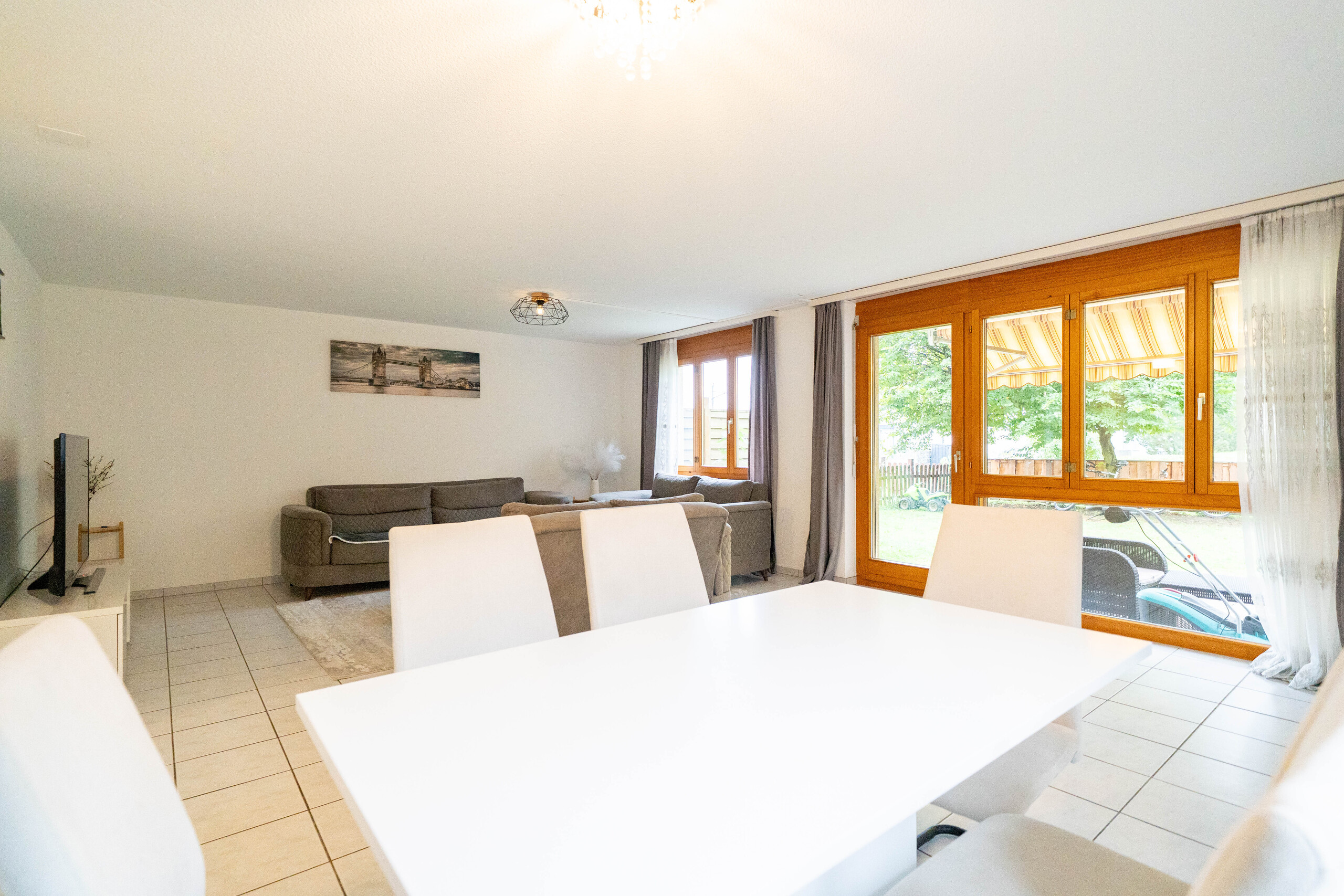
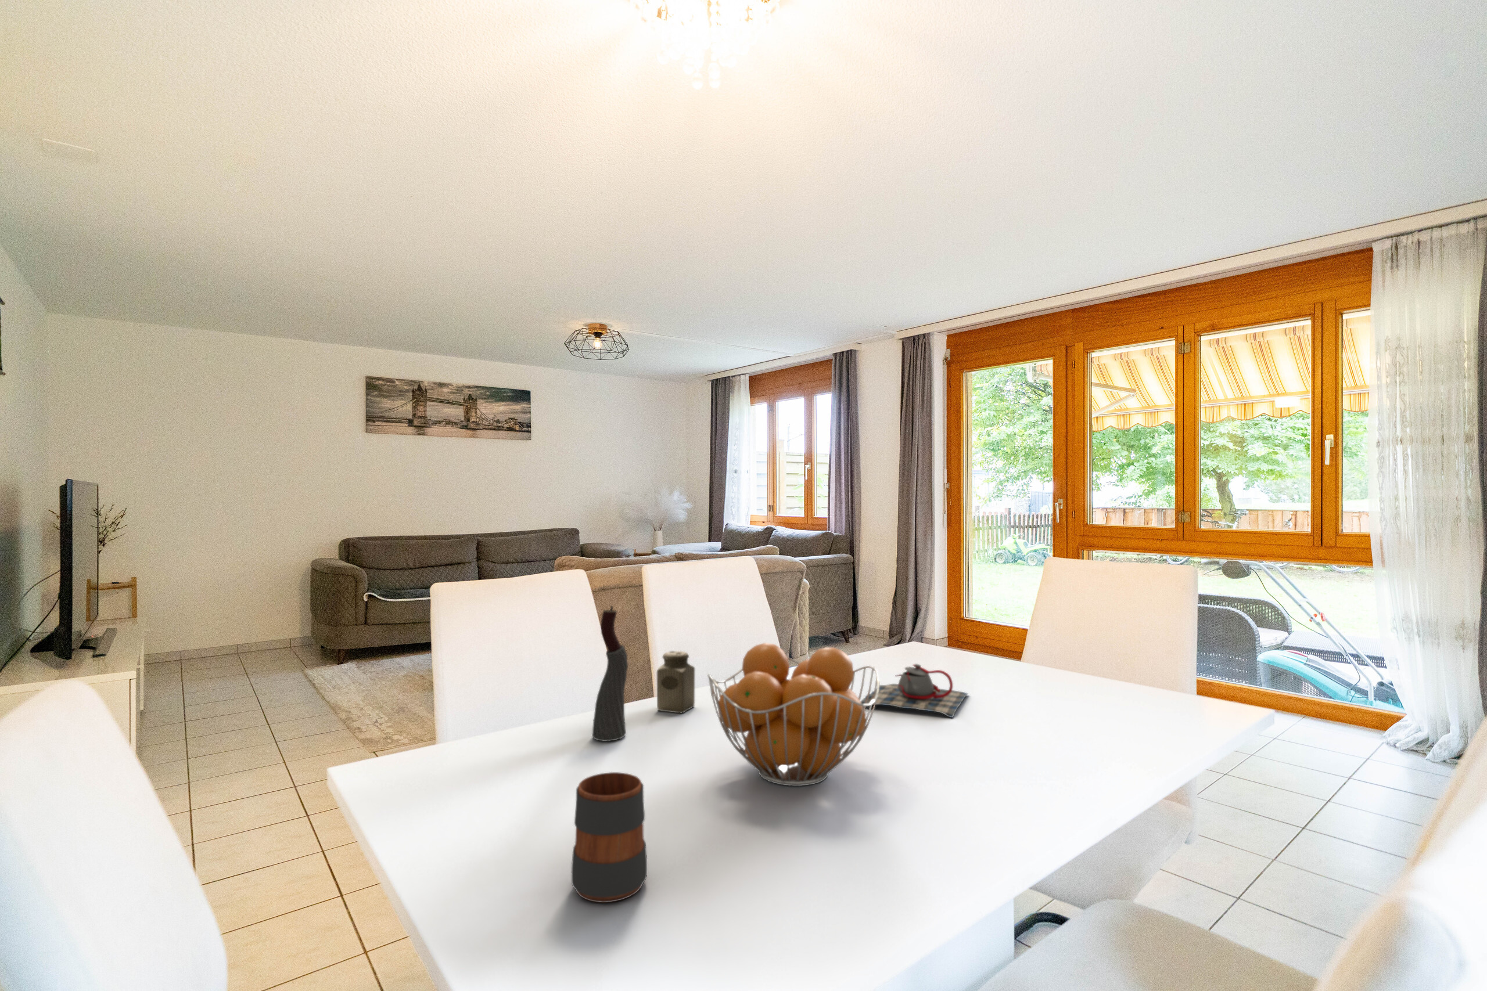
+ salt shaker [656,650,695,714]
+ teapot [861,663,969,718]
+ fruit basket [707,643,881,786]
+ candle [591,605,628,742]
+ mug [571,772,647,904]
